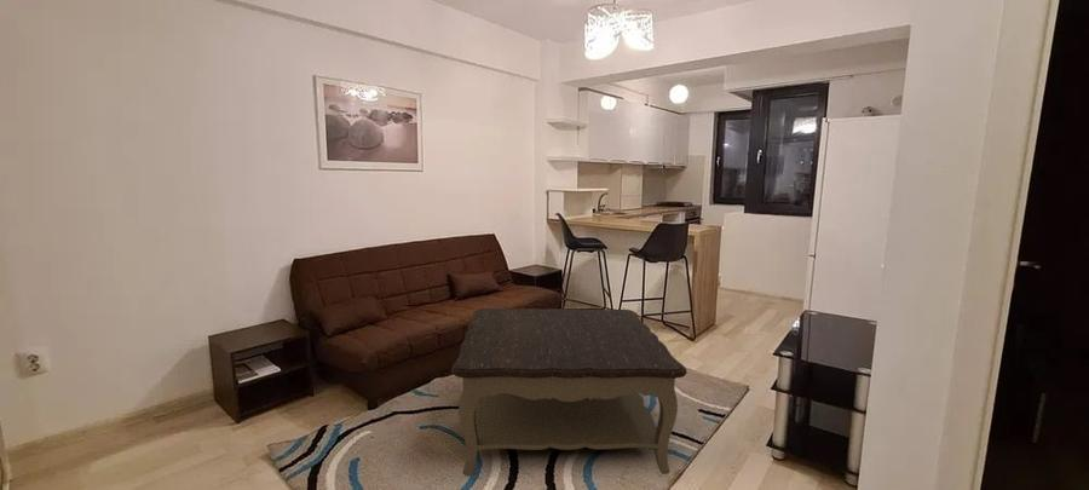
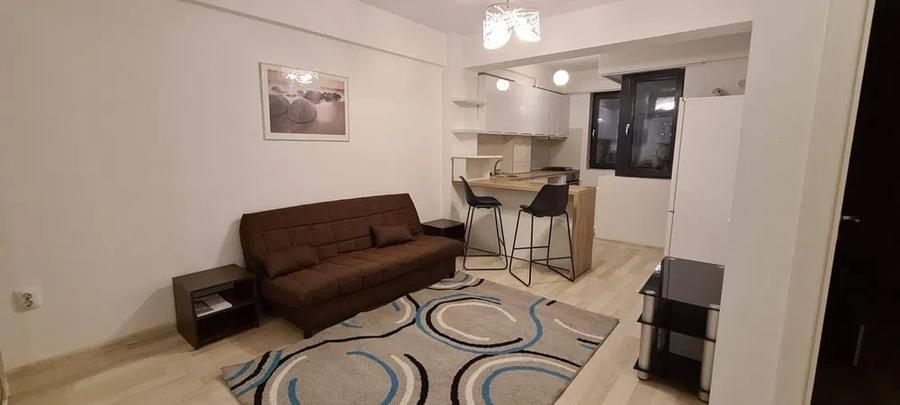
- coffee table [450,307,688,477]
